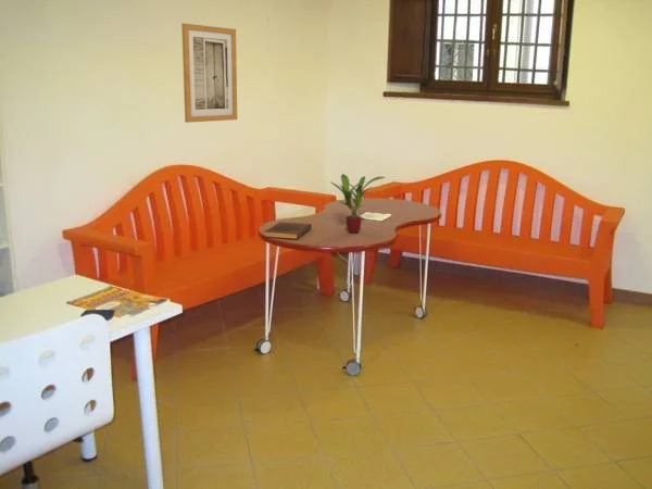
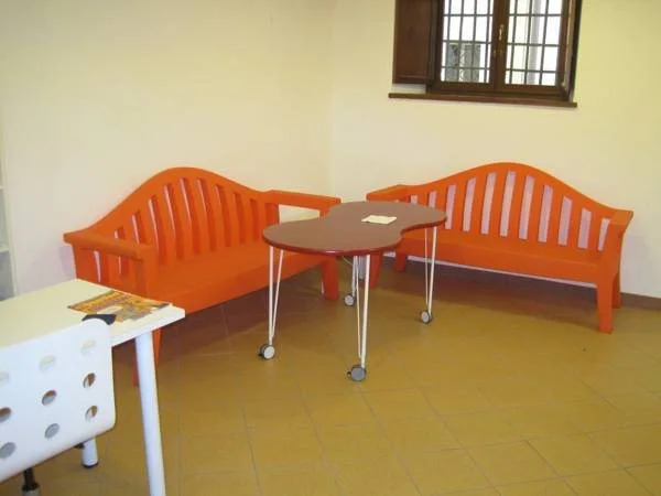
- wall art [180,23,238,124]
- book [264,221,313,240]
- potted plant [330,173,387,234]
